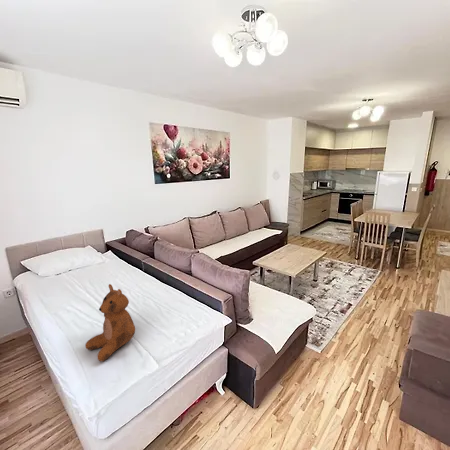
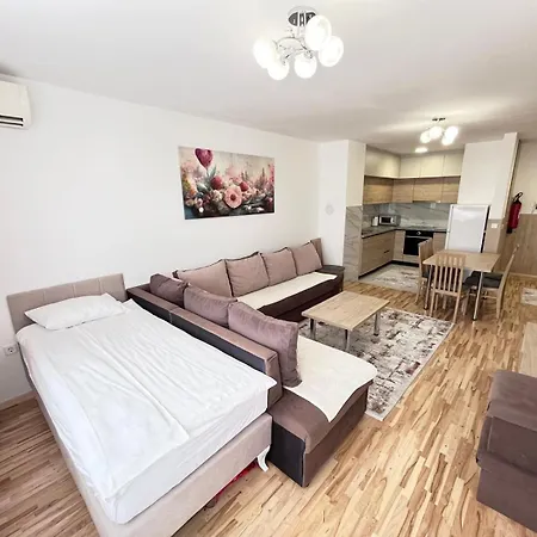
- teddy bear [85,283,136,362]
